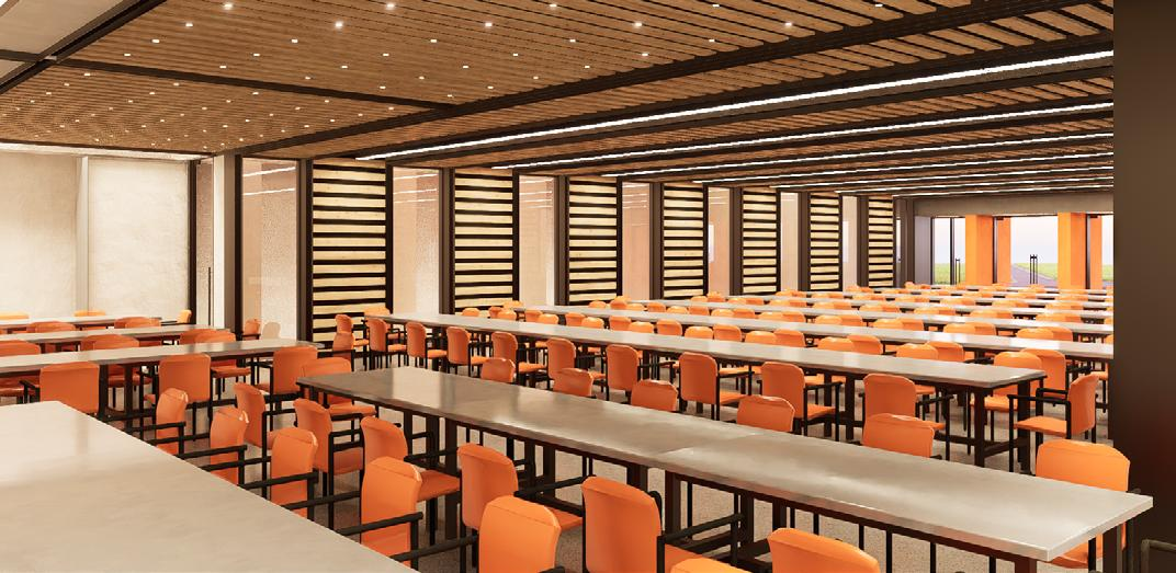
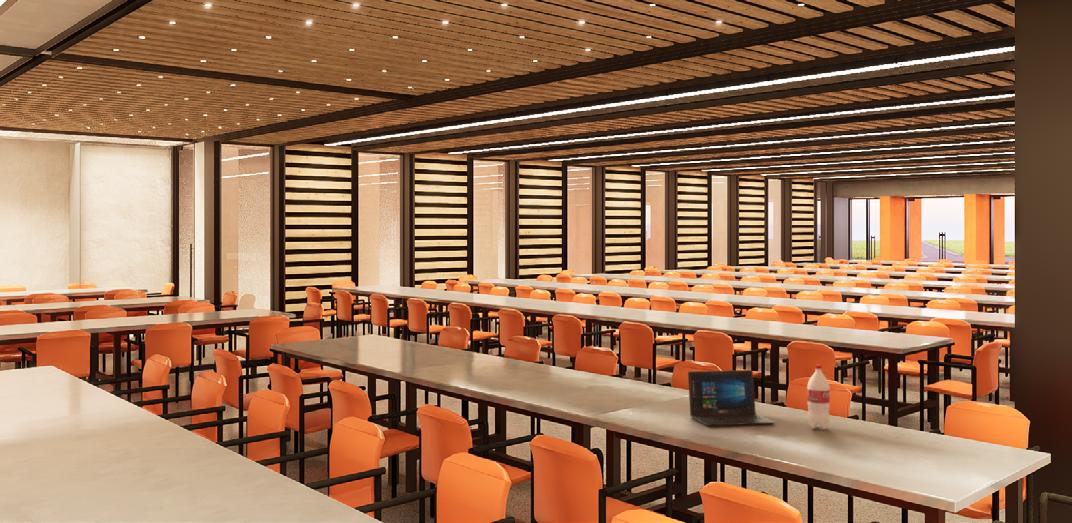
+ bottle [806,364,831,430]
+ laptop [687,369,776,426]
